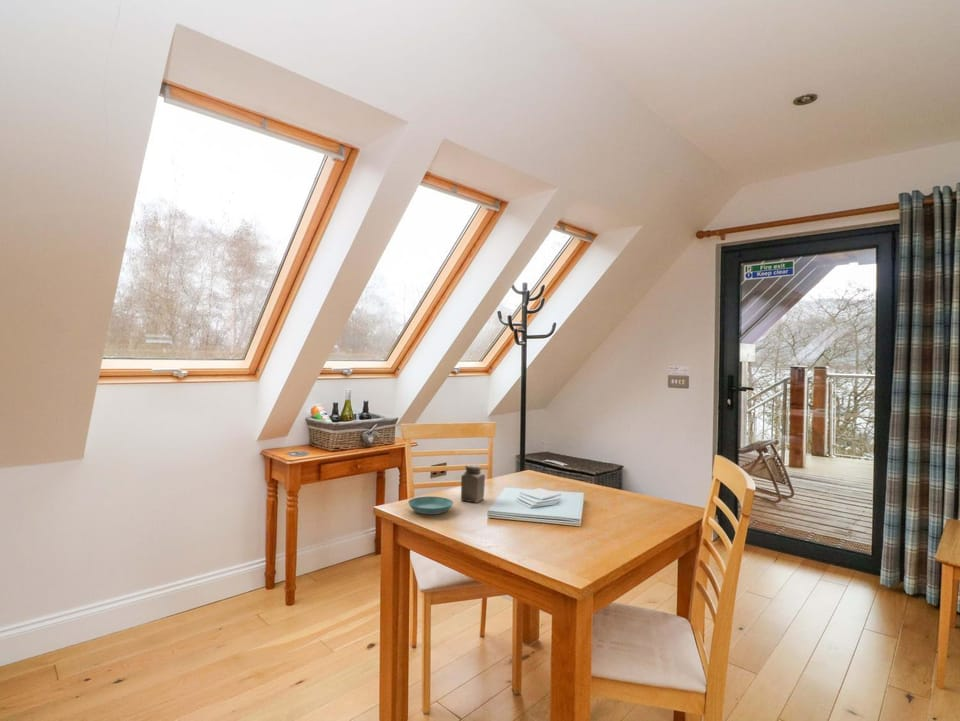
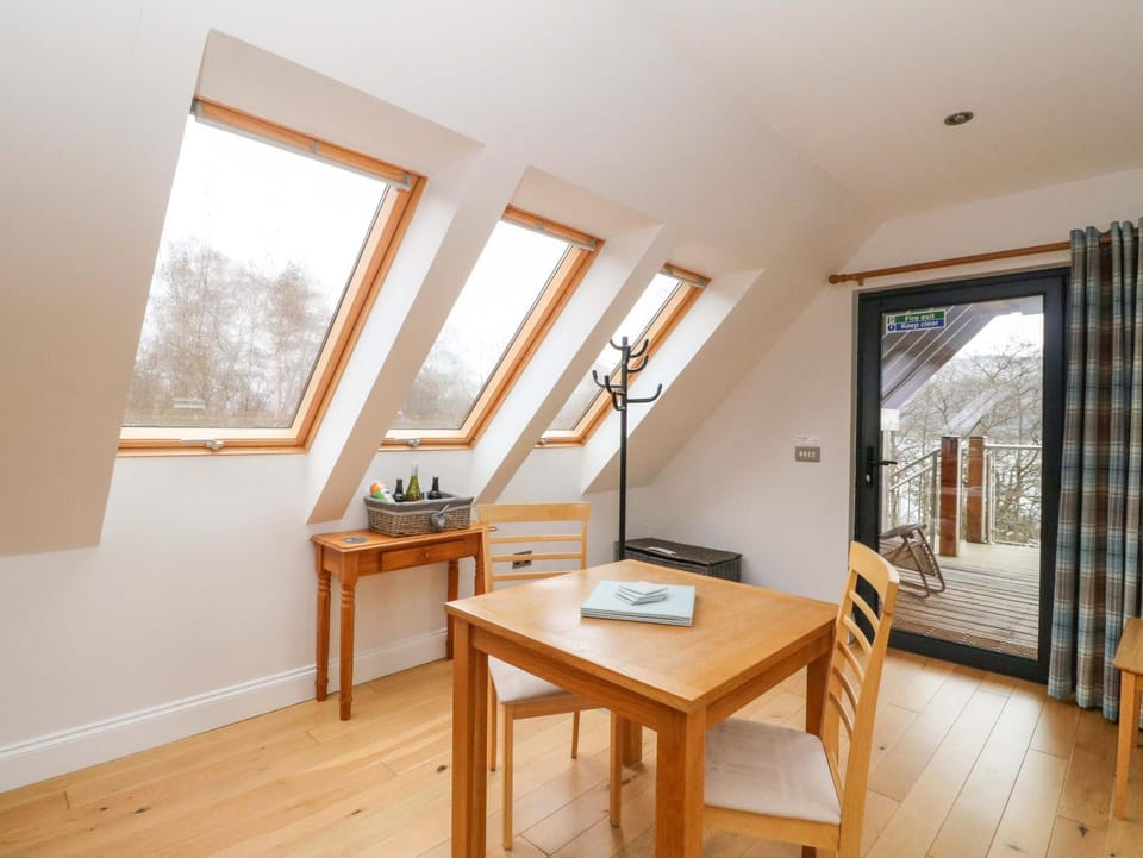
- salt shaker [460,463,486,504]
- saucer [407,495,454,515]
